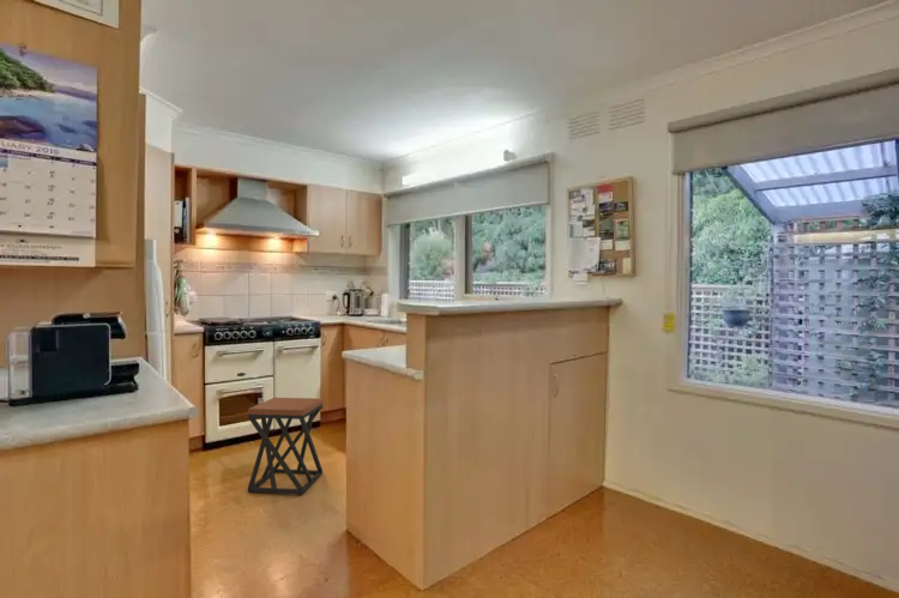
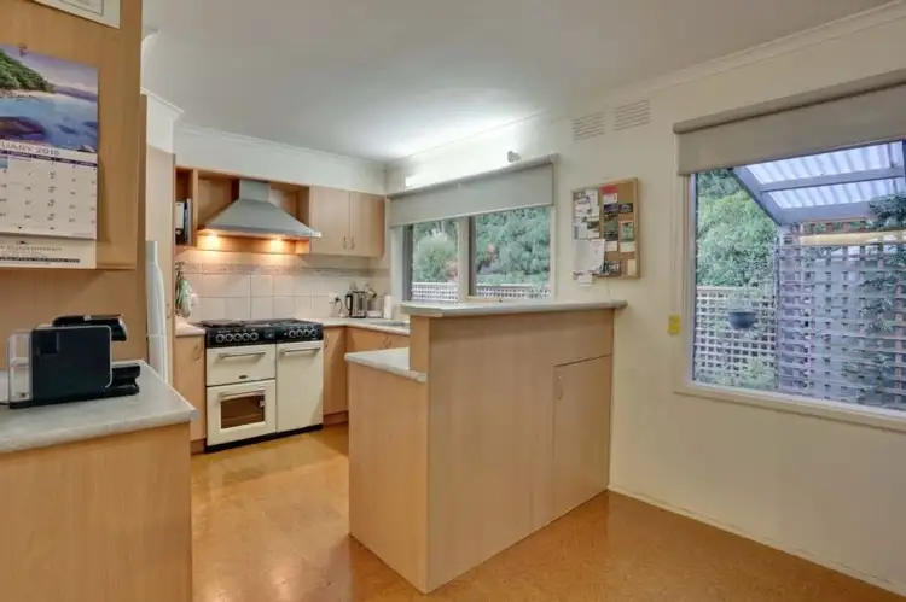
- stool [247,397,324,495]
